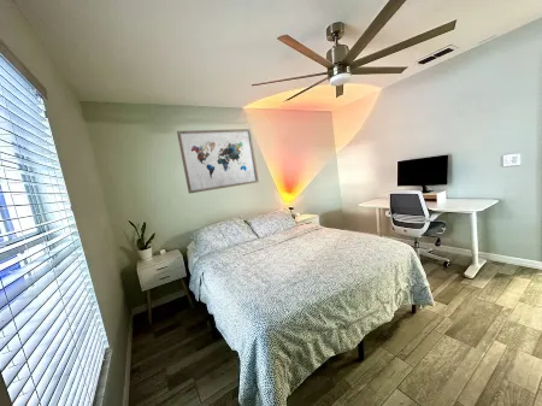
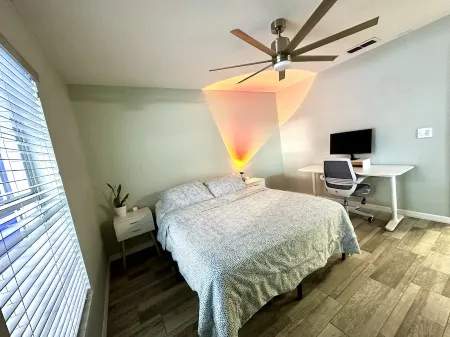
- wall art [176,128,260,195]
